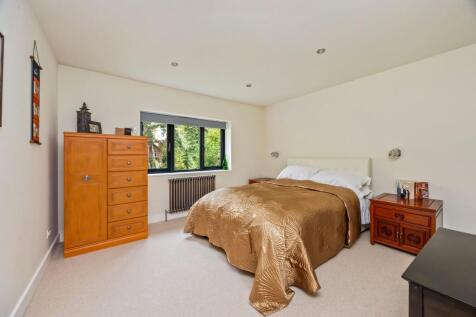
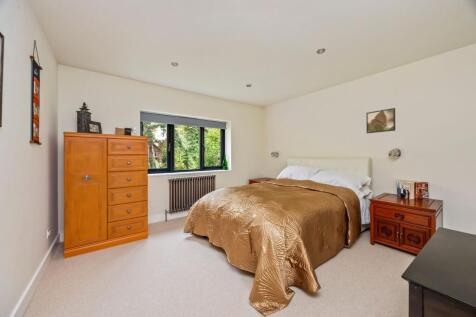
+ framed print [365,107,396,134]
